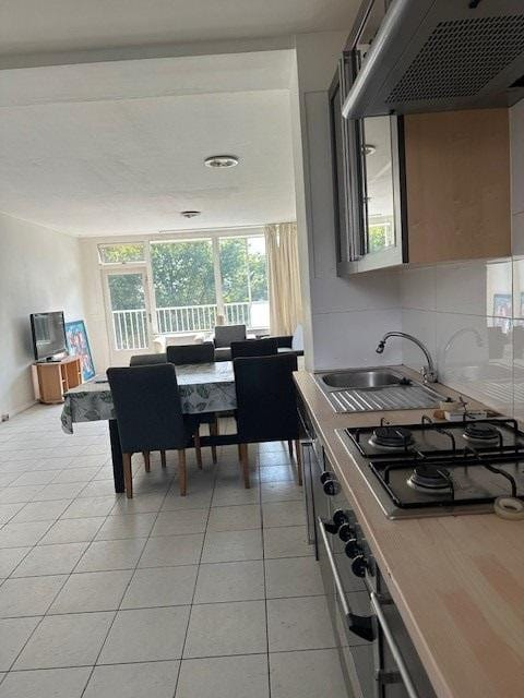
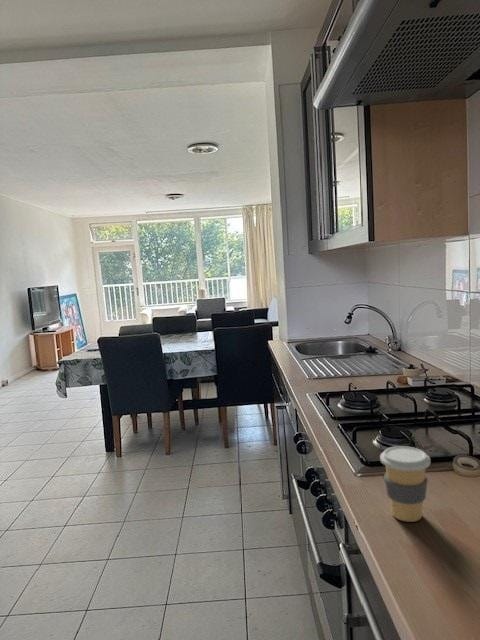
+ coffee cup [379,445,431,523]
